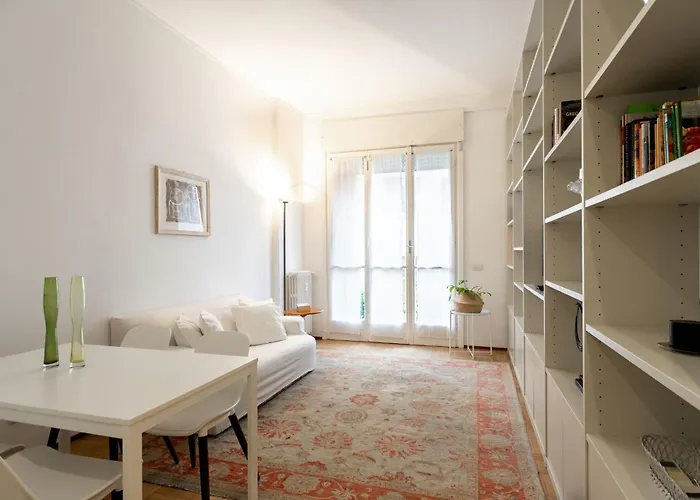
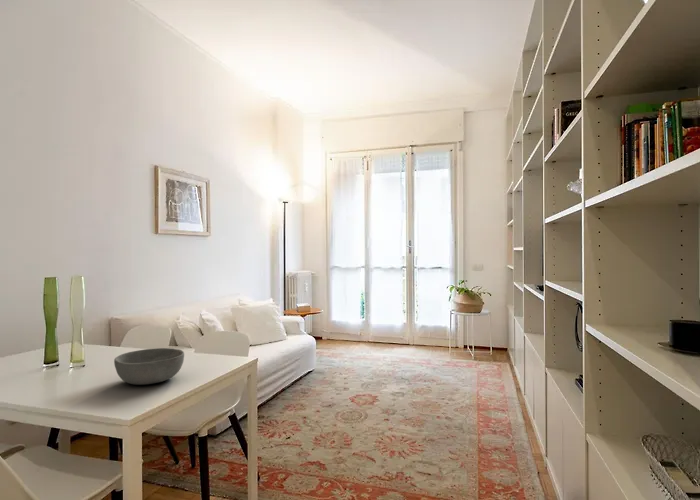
+ bowl [113,347,185,386]
